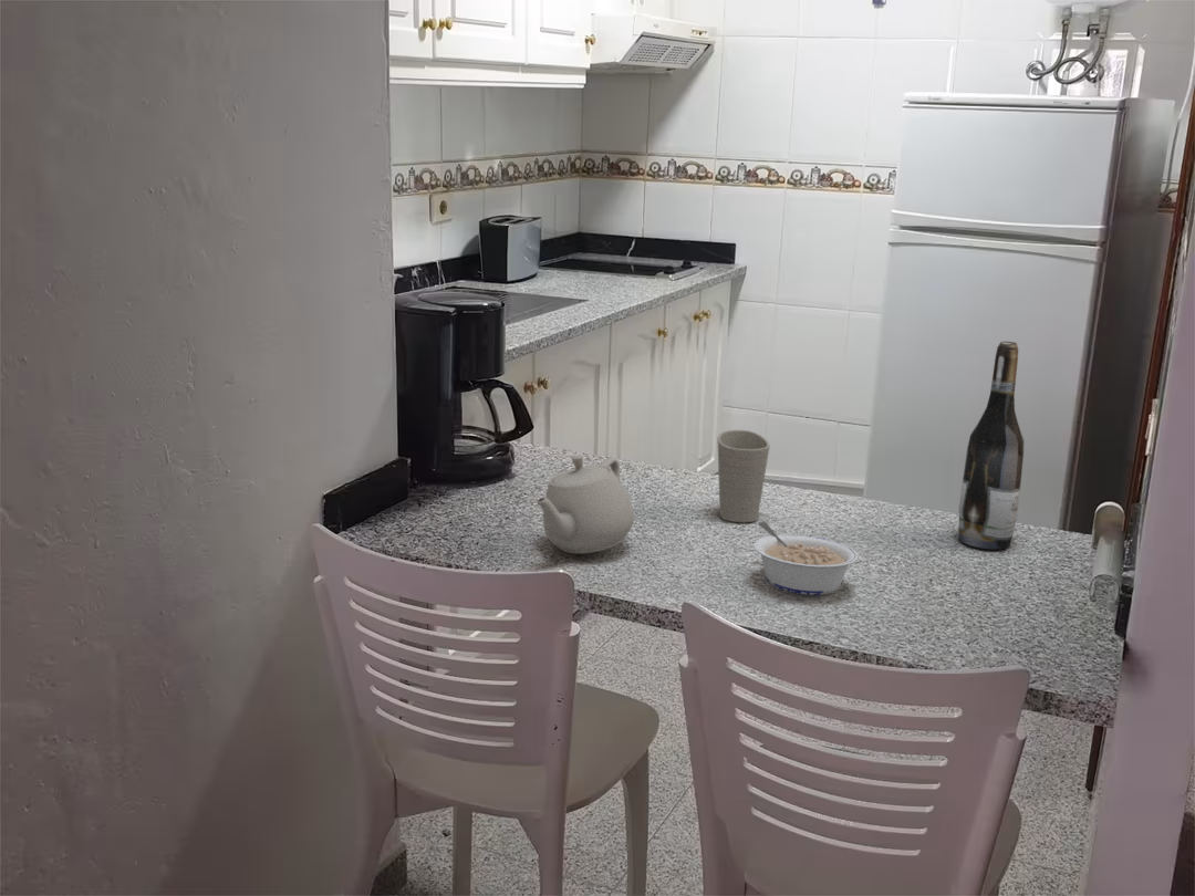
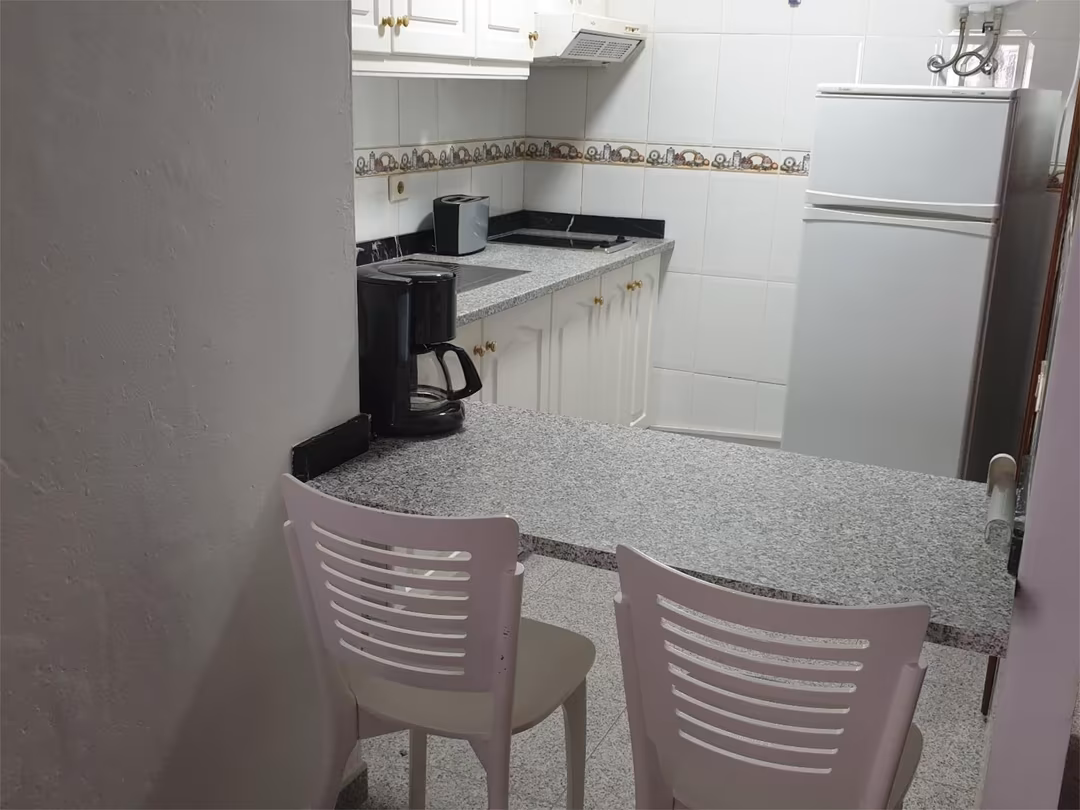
- legume [752,521,860,596]
- wine bottle [958,341,1025,550]
- cup [717,429,771,523]
- teapot [534,454,635,554]
